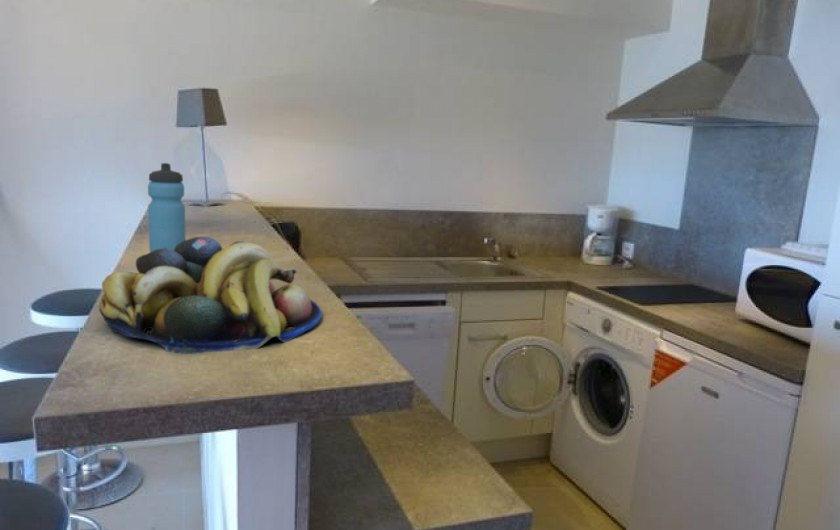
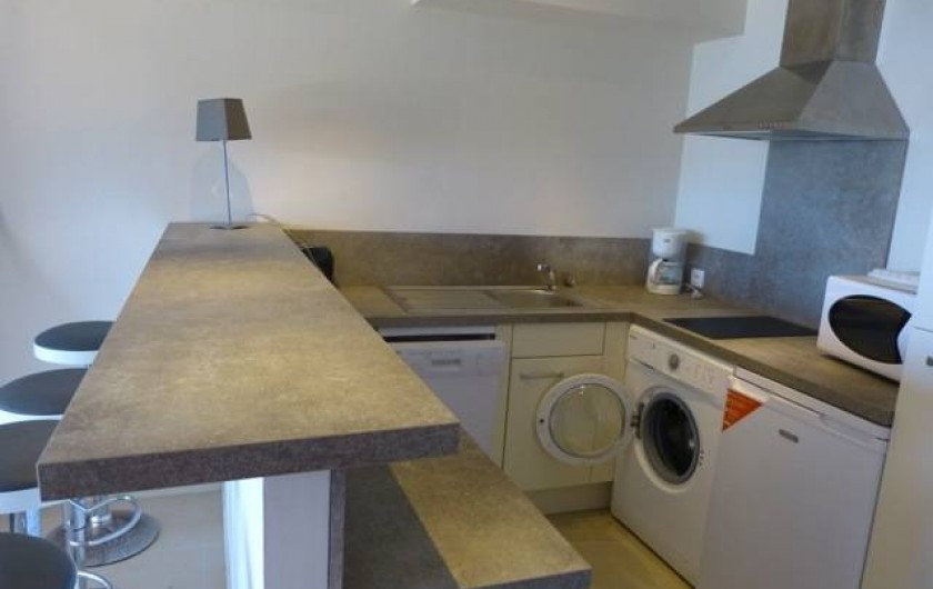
- fruit bowl [98,236,323,355]
- water bottle [147,162,187,253]
